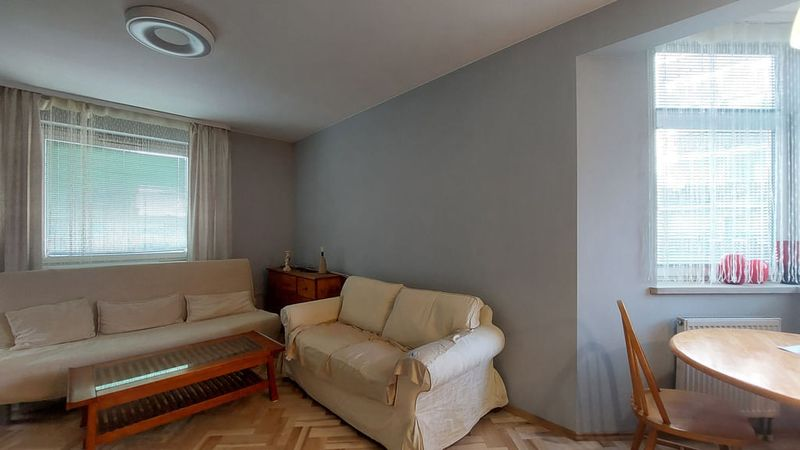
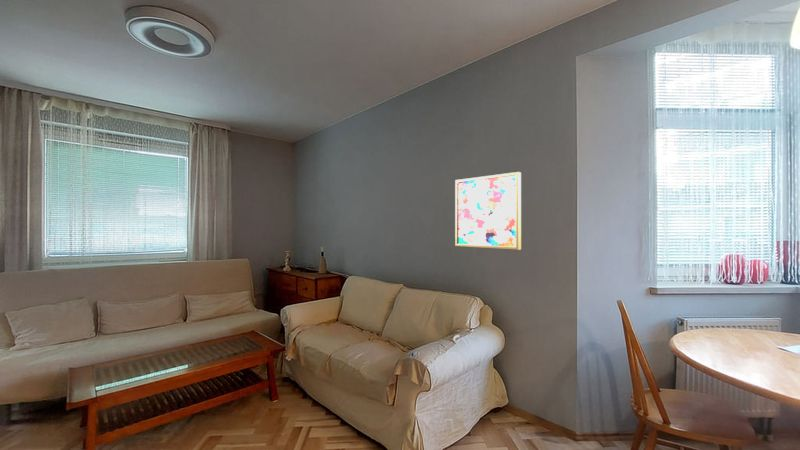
+ wall art [454,171,522,251]
